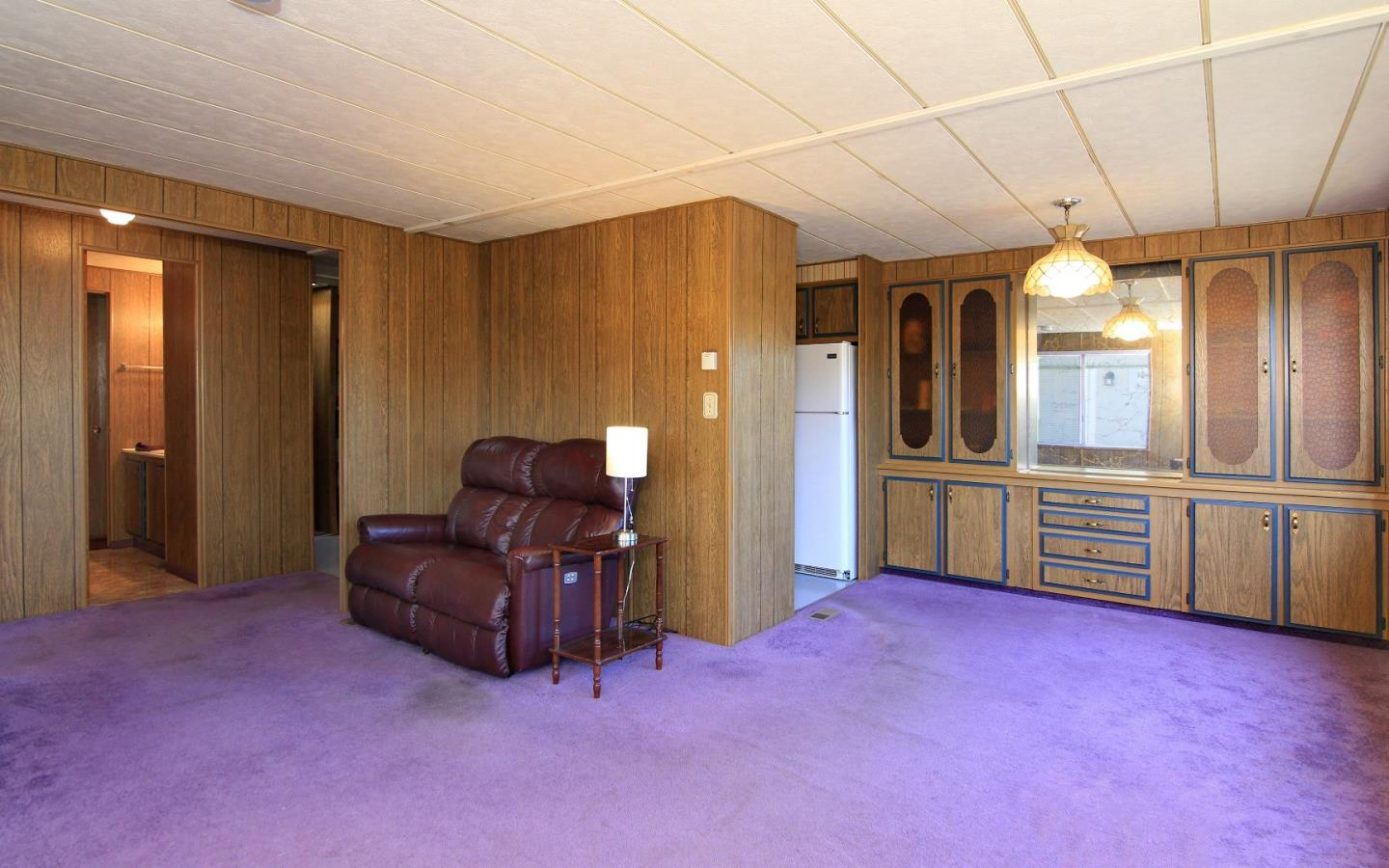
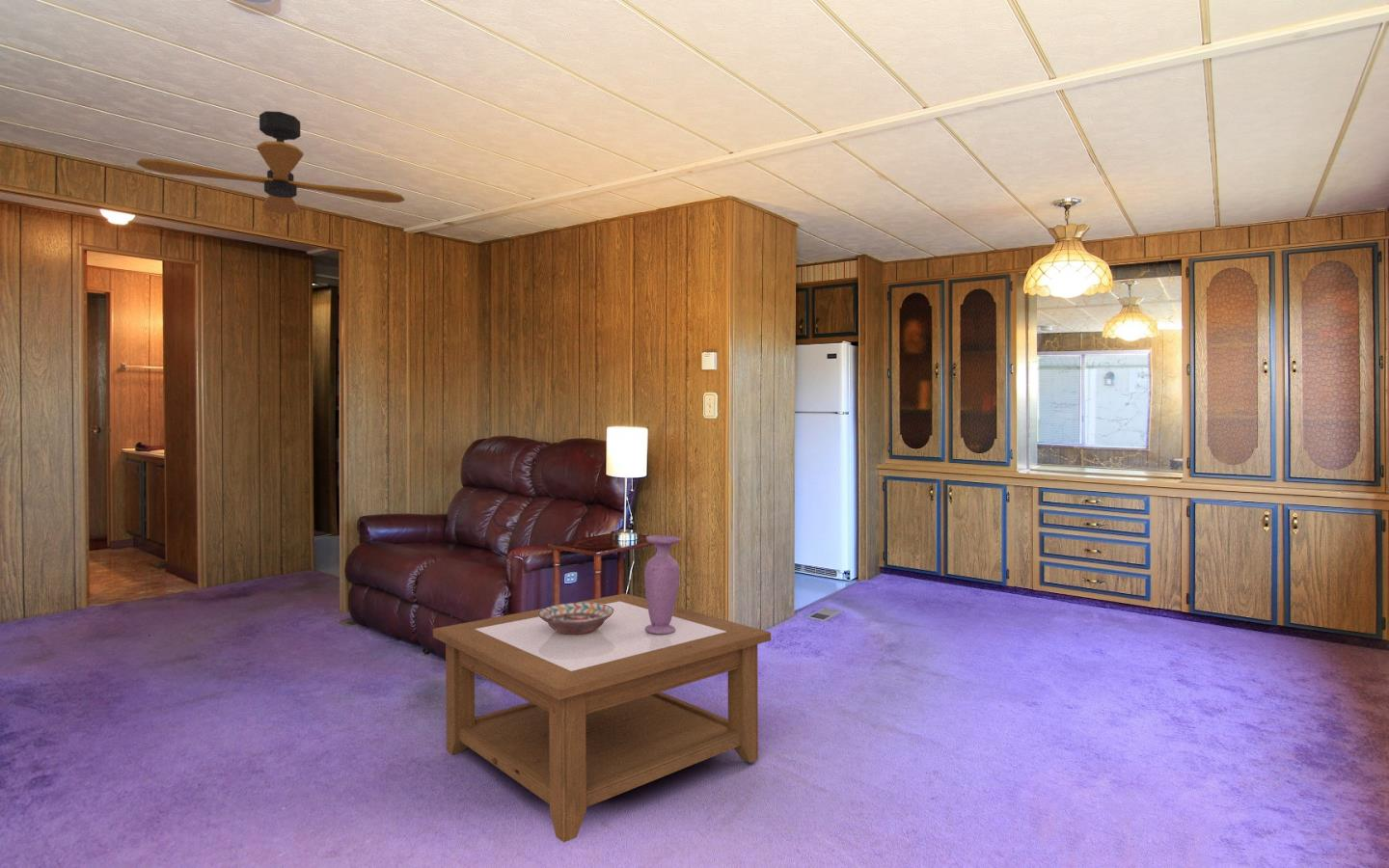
+ vase [643,534,682,635]
+ coffee table [432,592,772,844]
+ ceiling fan [136,110,405,215]
+ decorative bowl [538,602,613,635]
